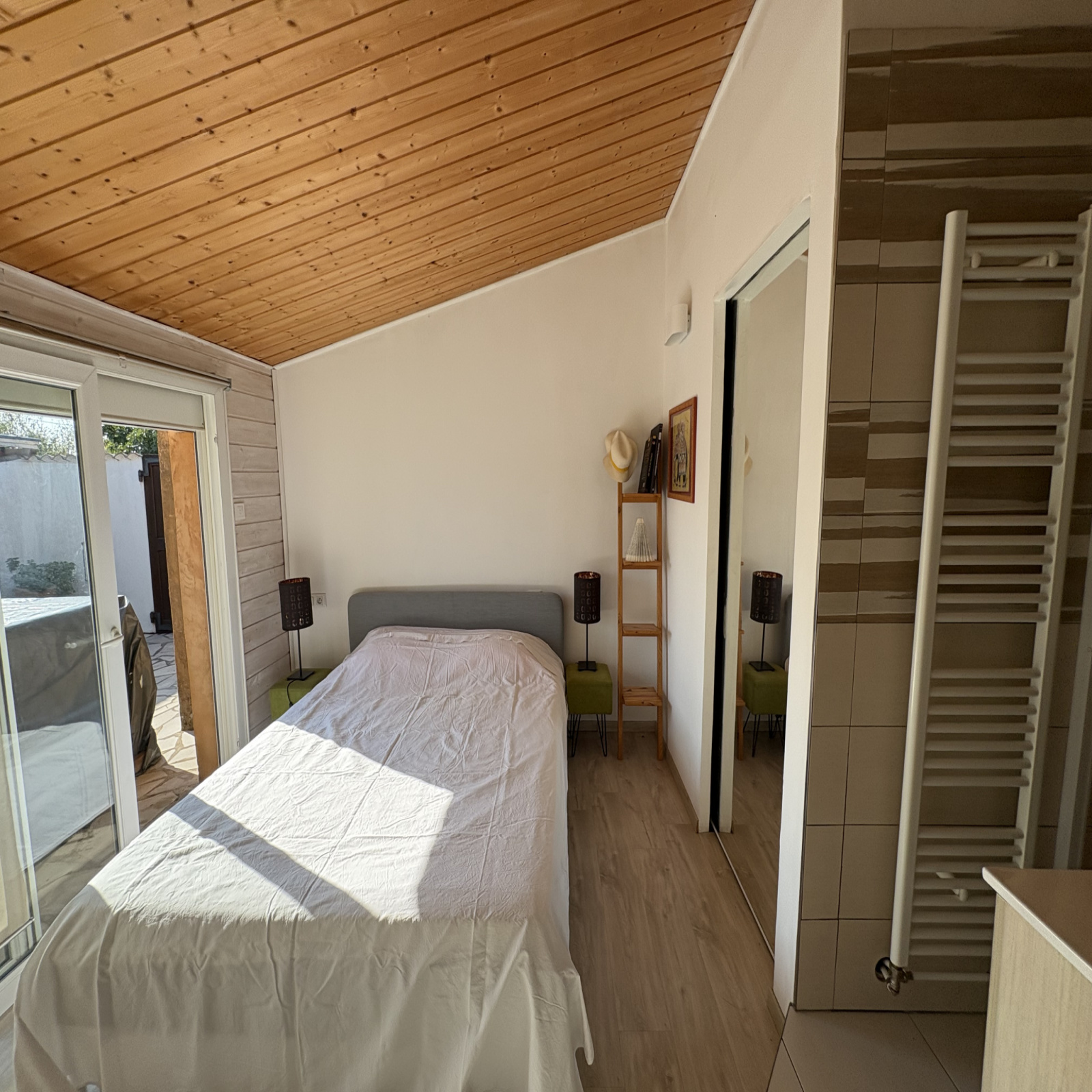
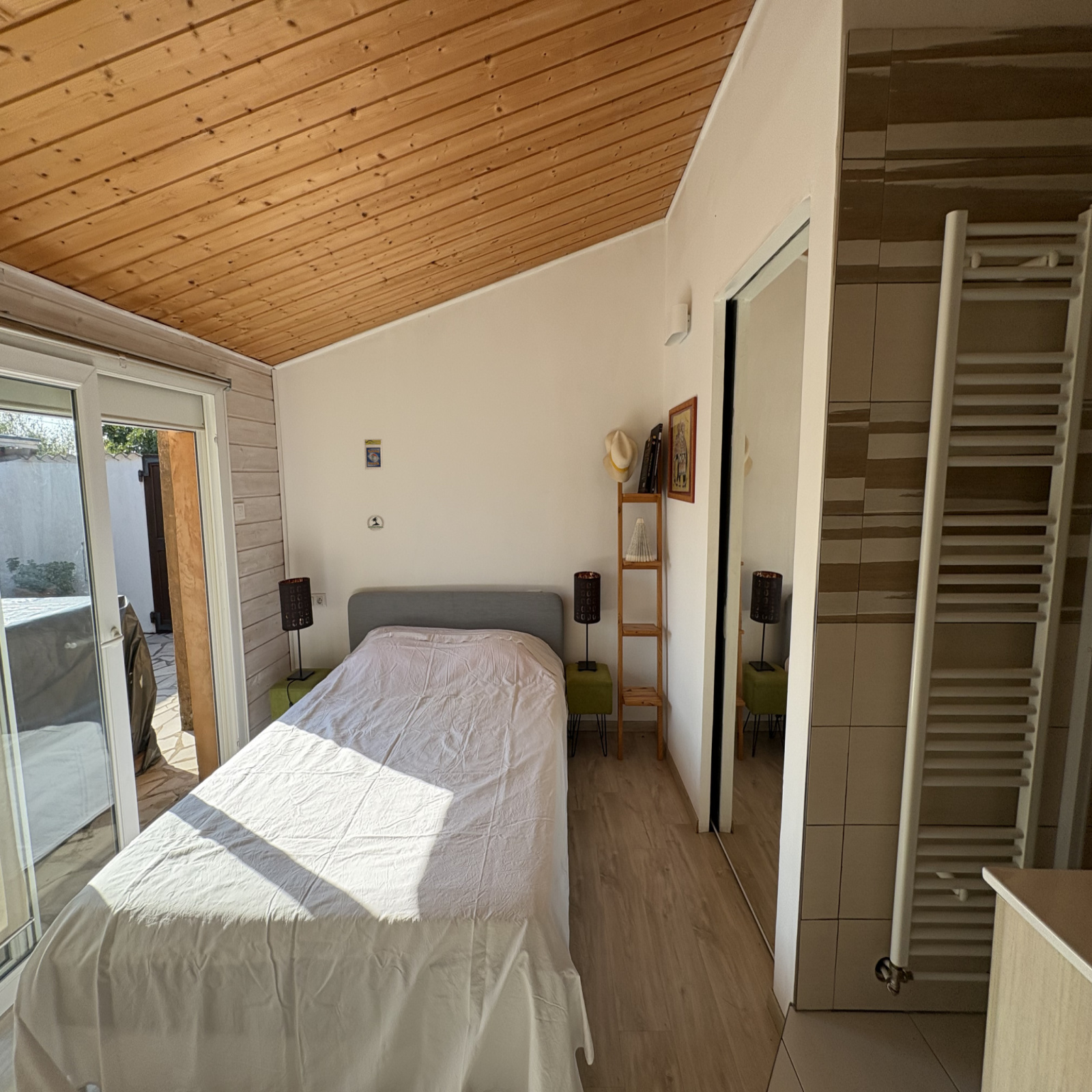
+ trading card display case [363,438,384,470]
+ medallion [367,514,385,532]
